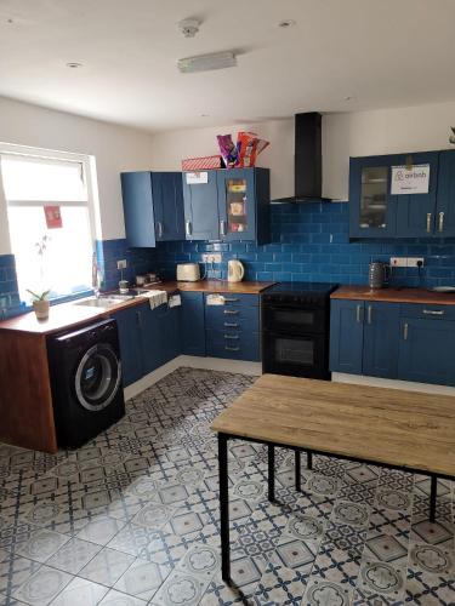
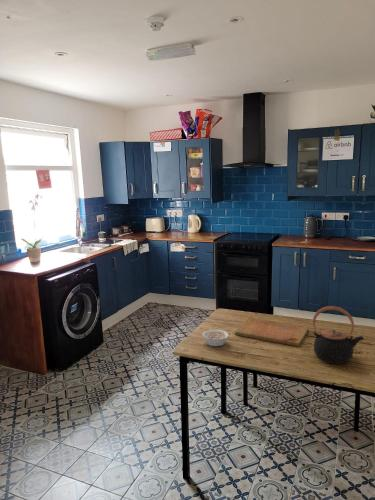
+ cutting board [234,317,309,347]
+ teapot [312,305,365,365]
+ legume [201,329,230,347]
